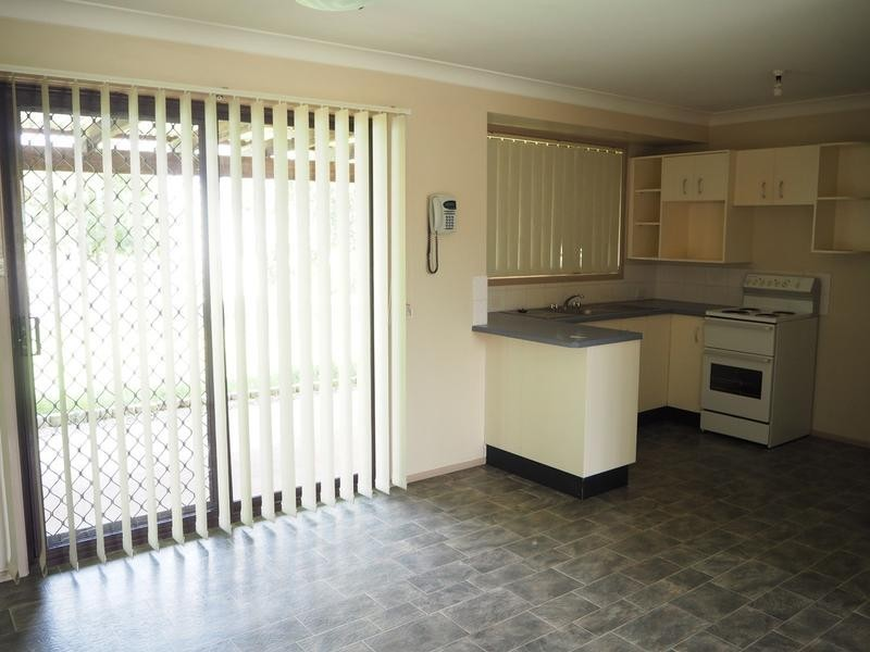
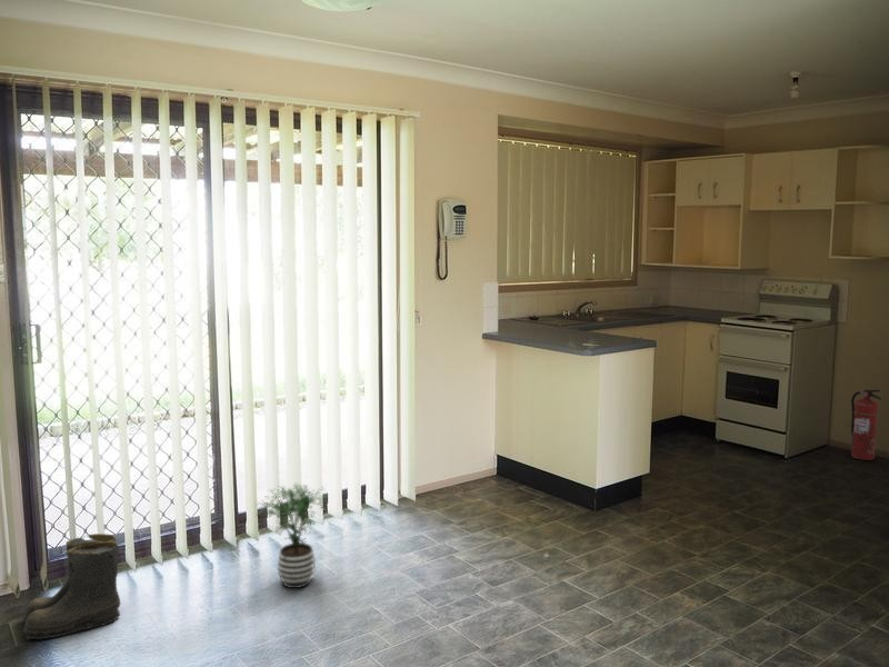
+ potted plant [254,481,329,589]
+ boots [20,532,121,640]
+ fire extinguisher [849,388,882,461]
